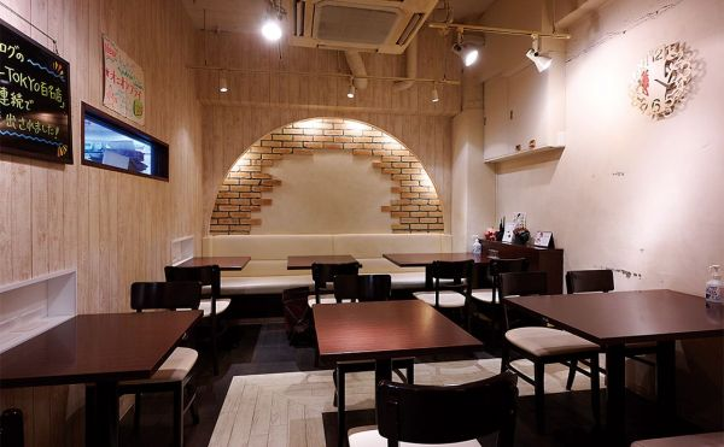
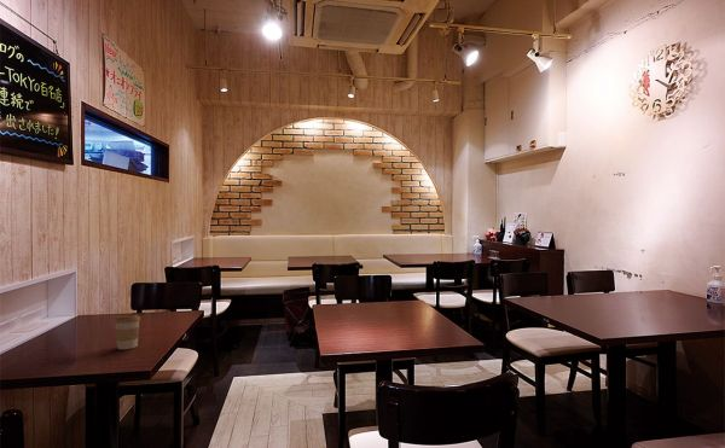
+ coffee cup [112,314,141,350]
